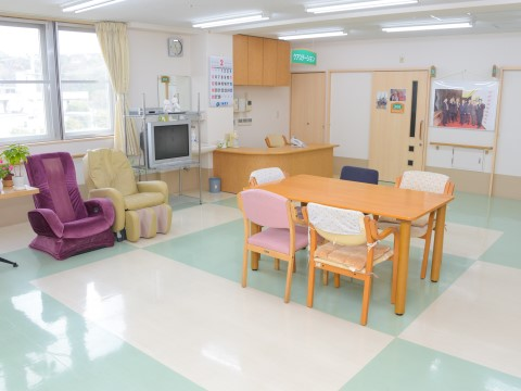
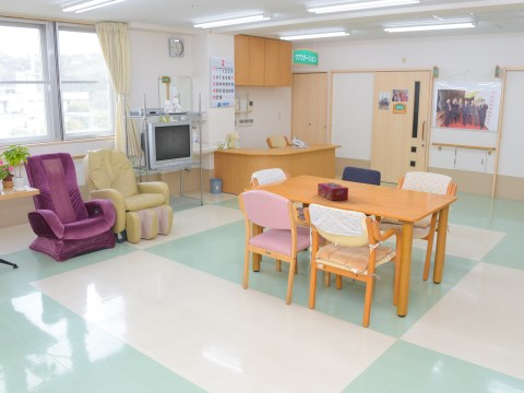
+ tissue box [317,181,349,201]
